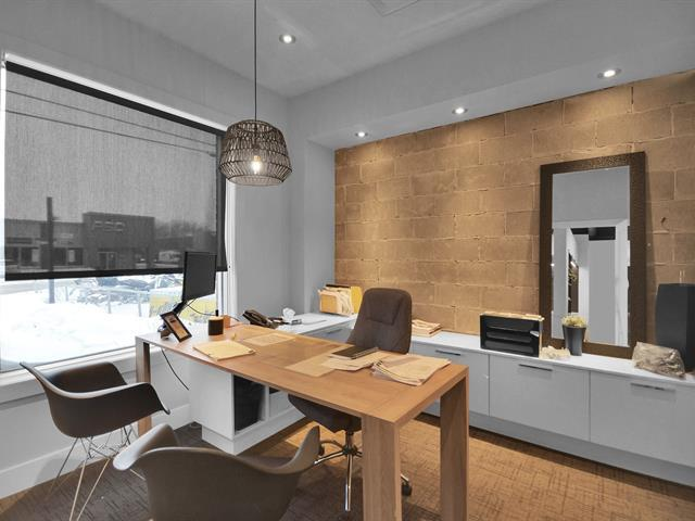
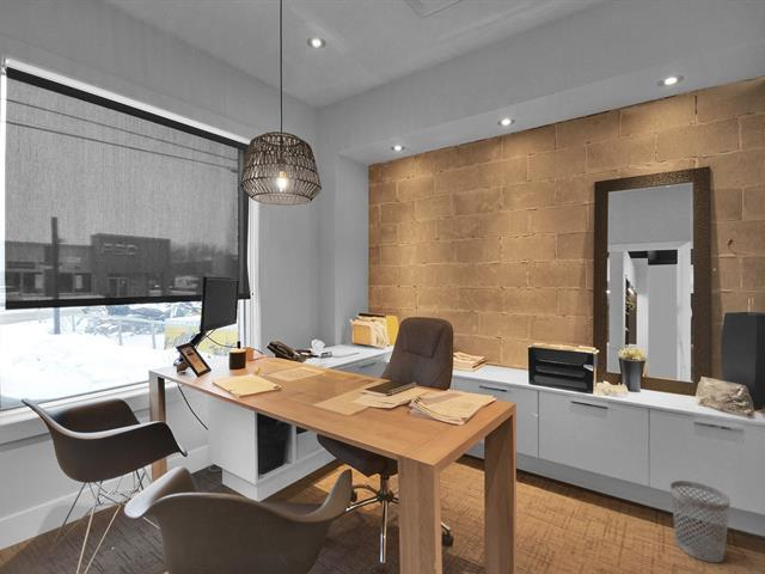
+ wastebasket [669,480,732,563]
